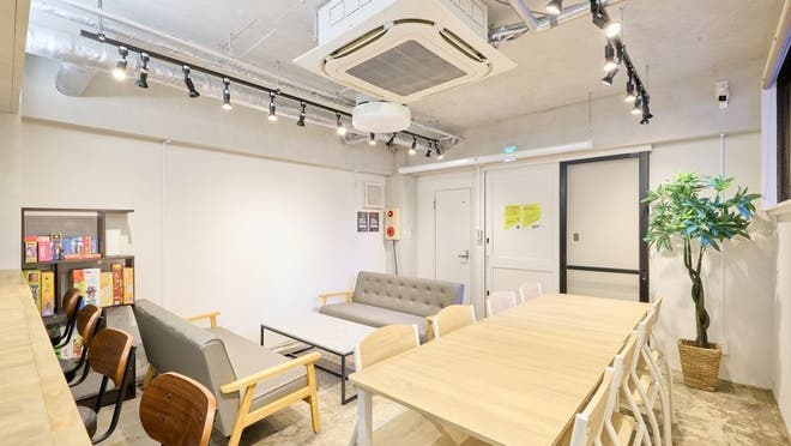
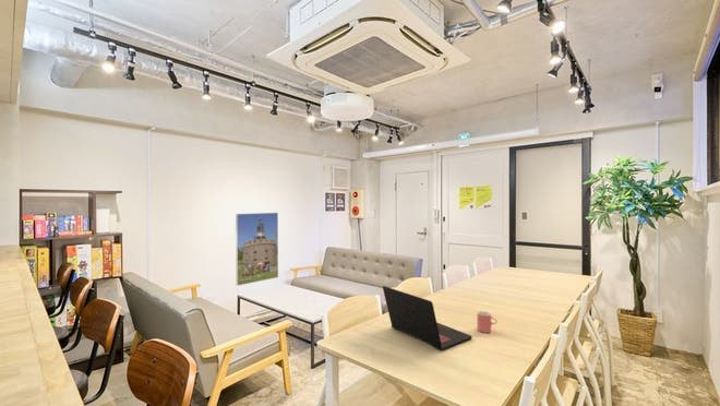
+ cup [476,310,499,334]
+ laptop [382,285,472,351]
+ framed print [235,212,279,287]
